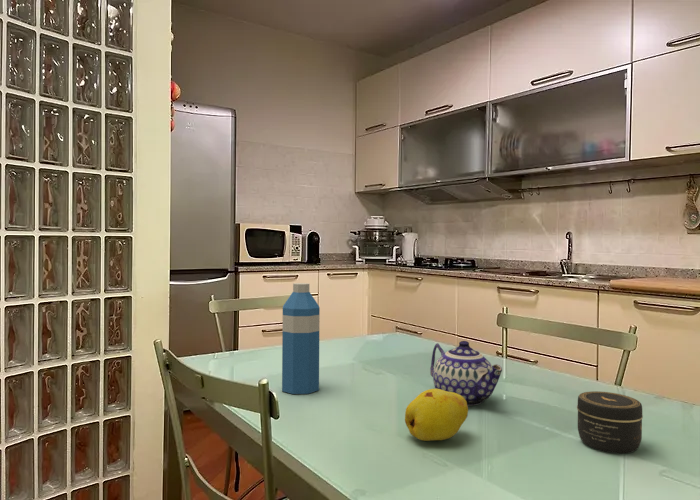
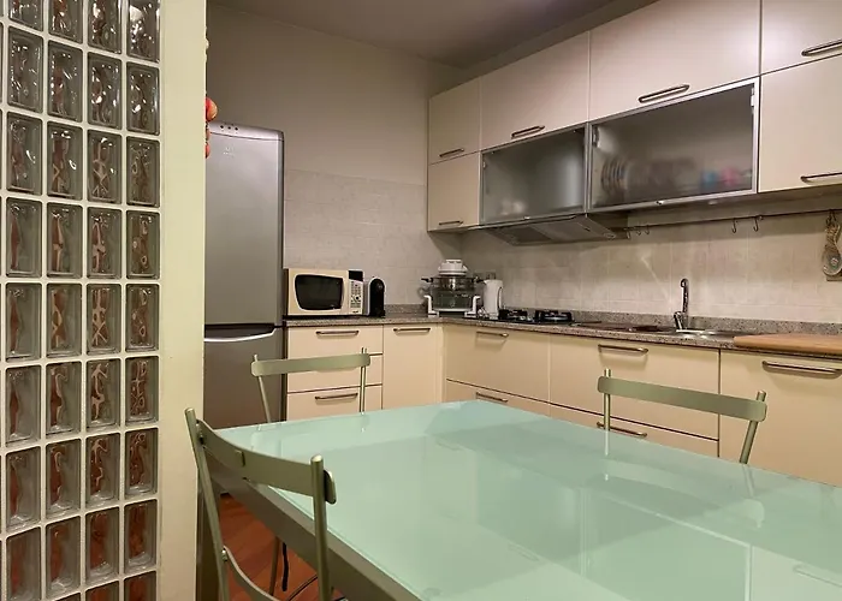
- jar [576,390,644,454]
- fruit [404,388,469,442]
- water bottle [281,282,321,395]
- teapot [429,340,503,407]
